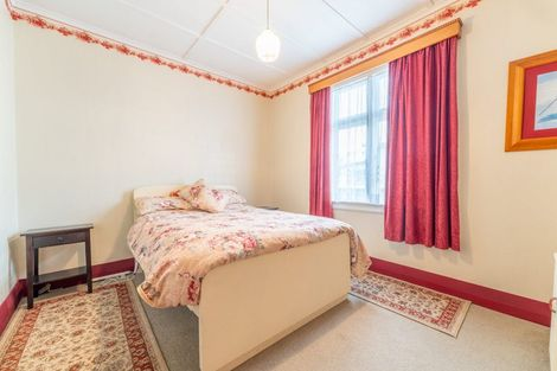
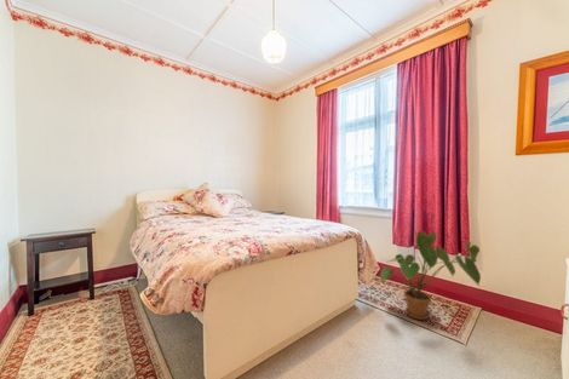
+ house plant [379,230,482,321]
